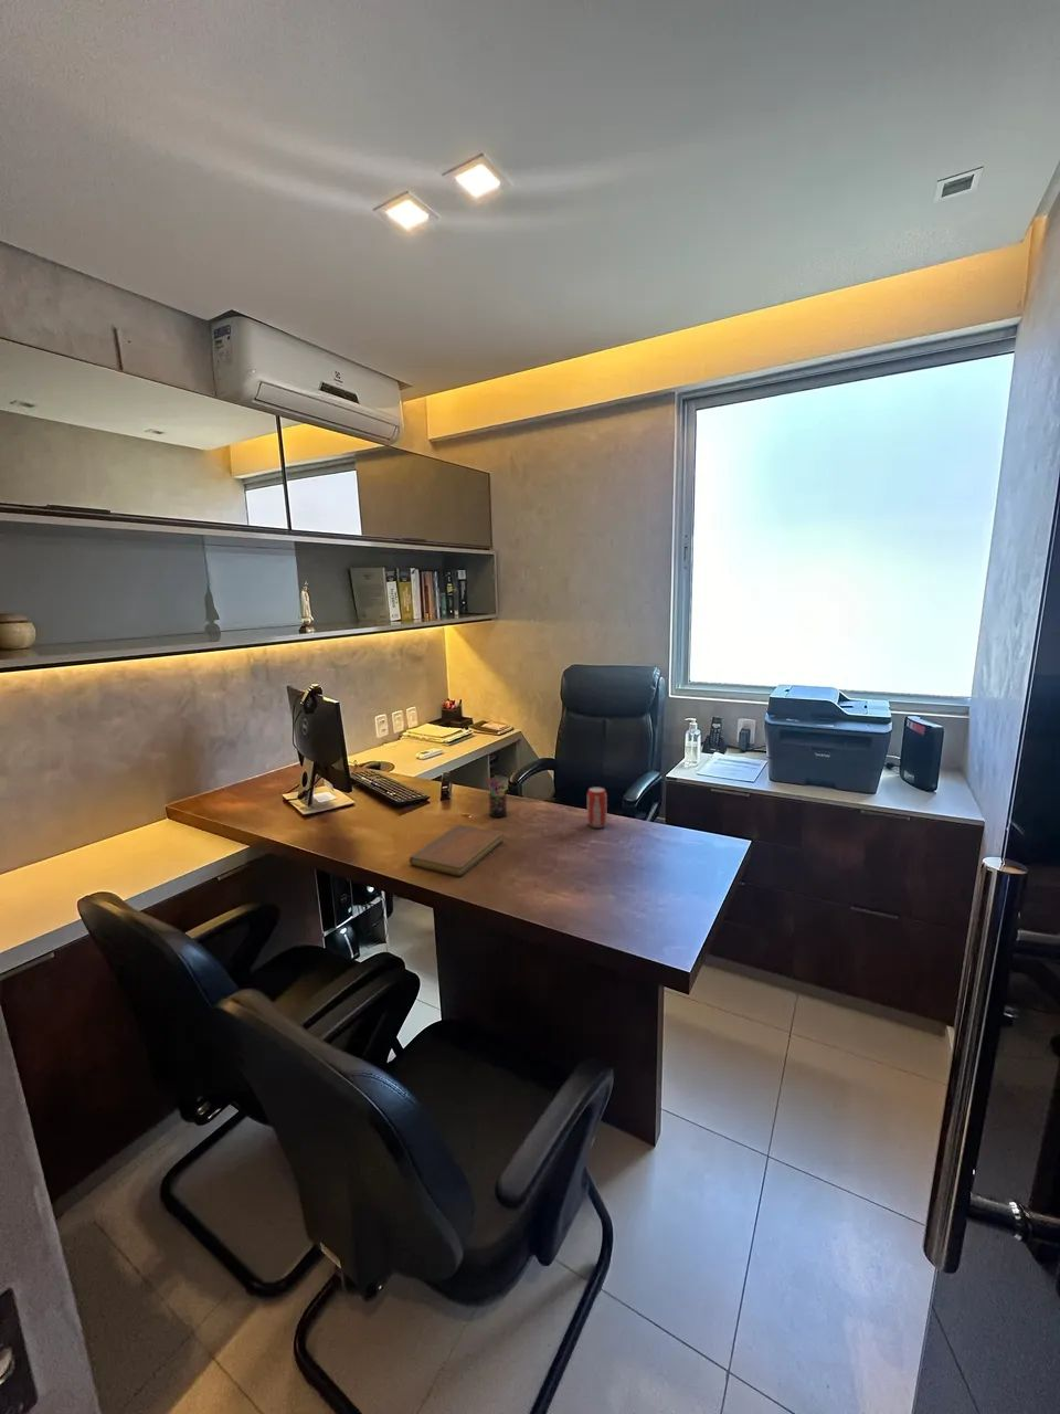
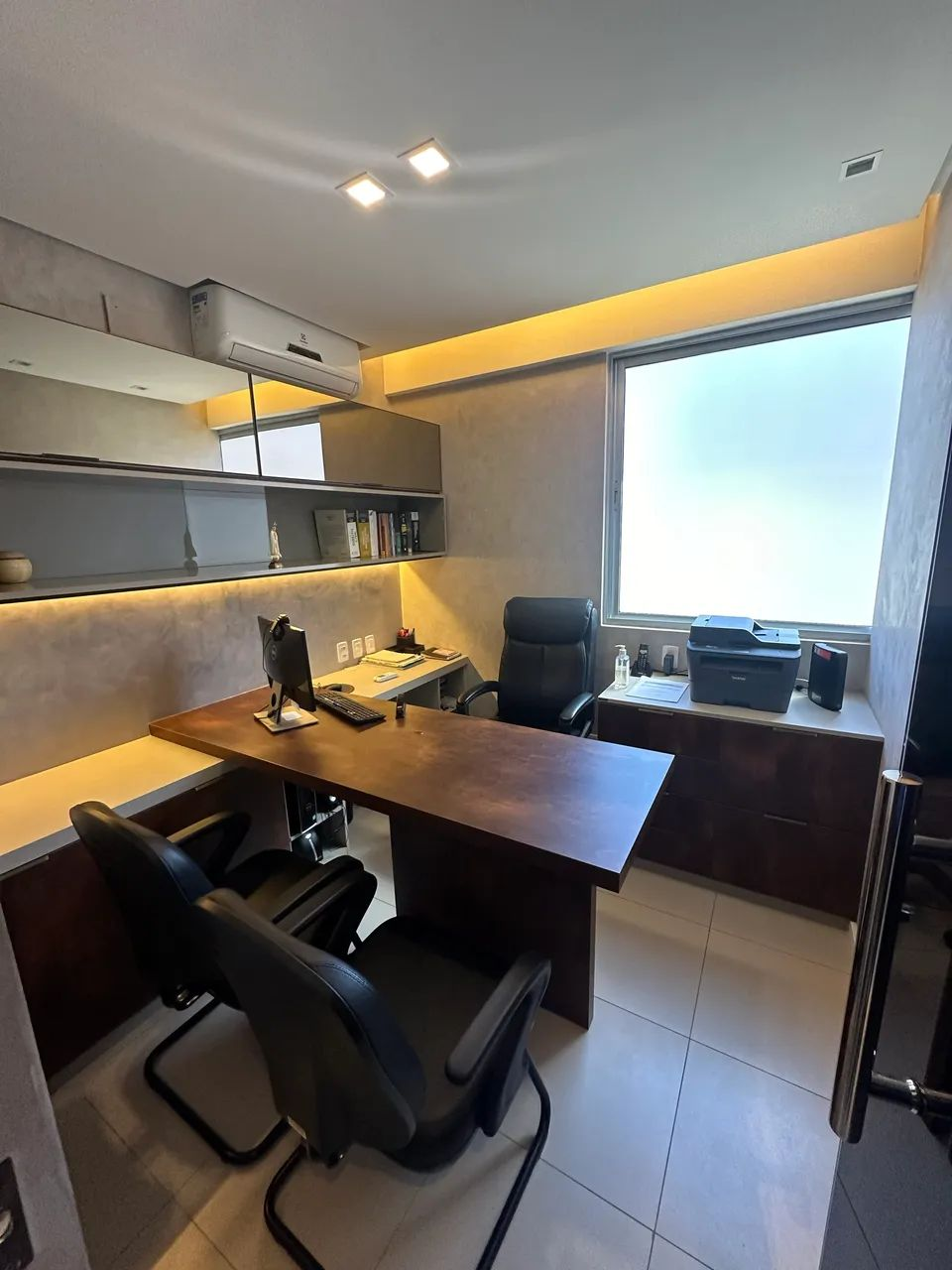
- beverage can [587,785,608,828]
- notebook [409,823,504,877]
- pen holder [487,777,509,818]
